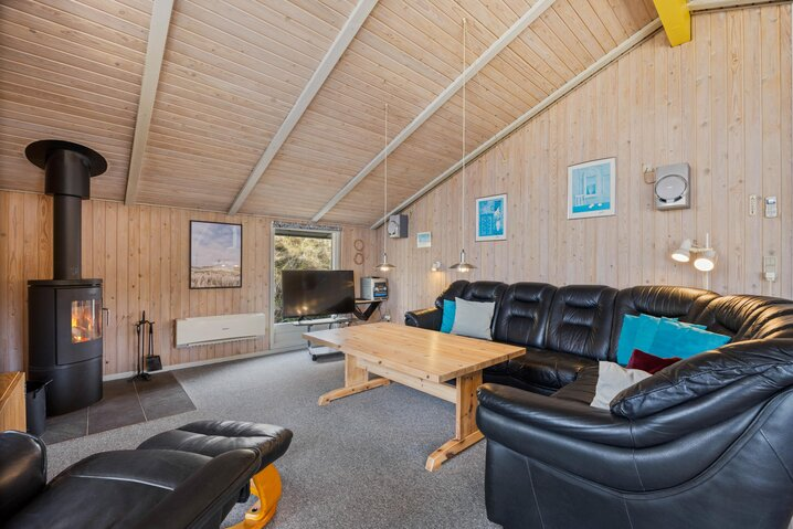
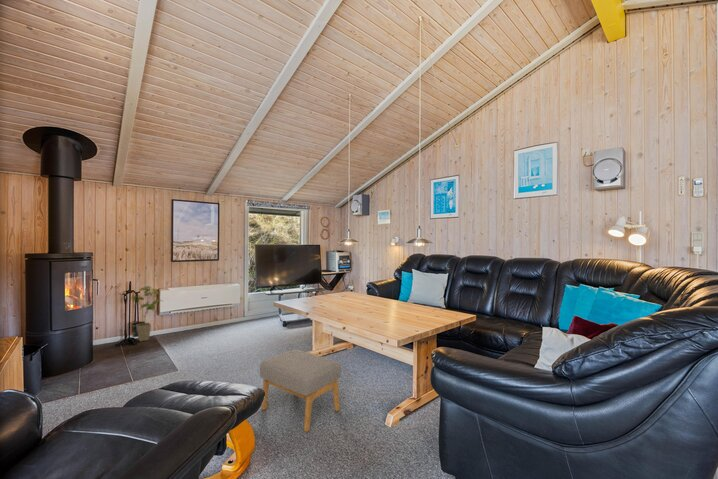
+ footstool [259,348,342,433]
+ house plant [130,285,163,343]
